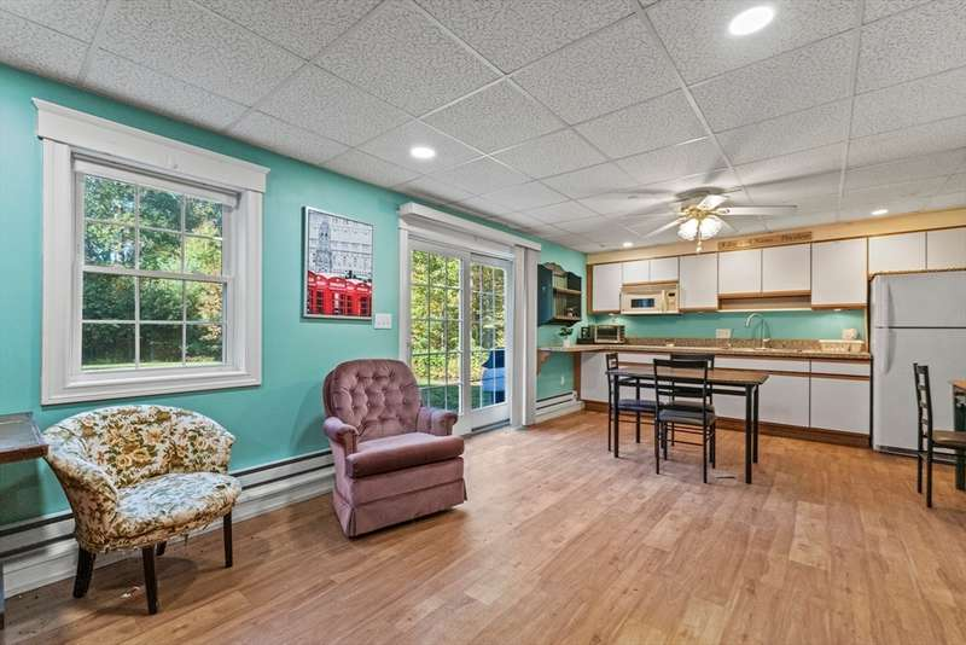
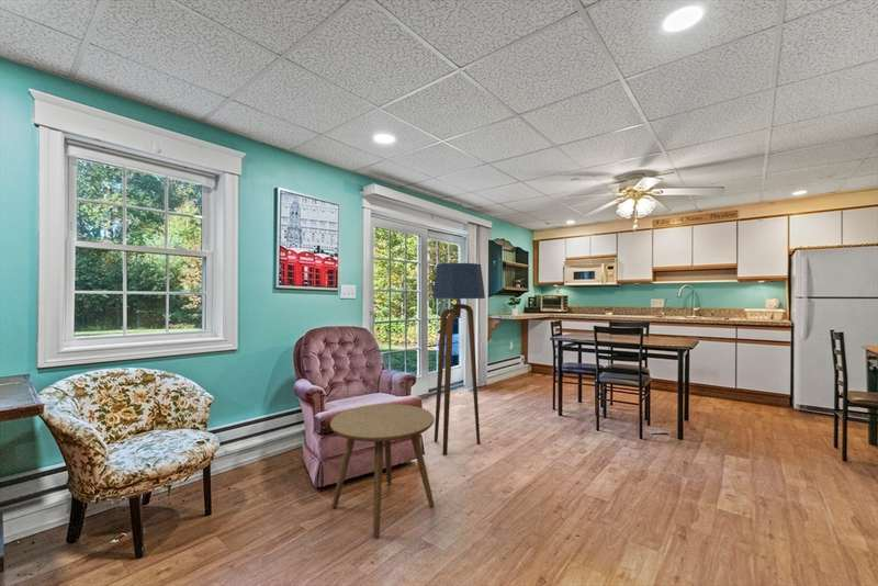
+ side table [329,403,436,540]
+ floor lamp [431,262,486,457]
